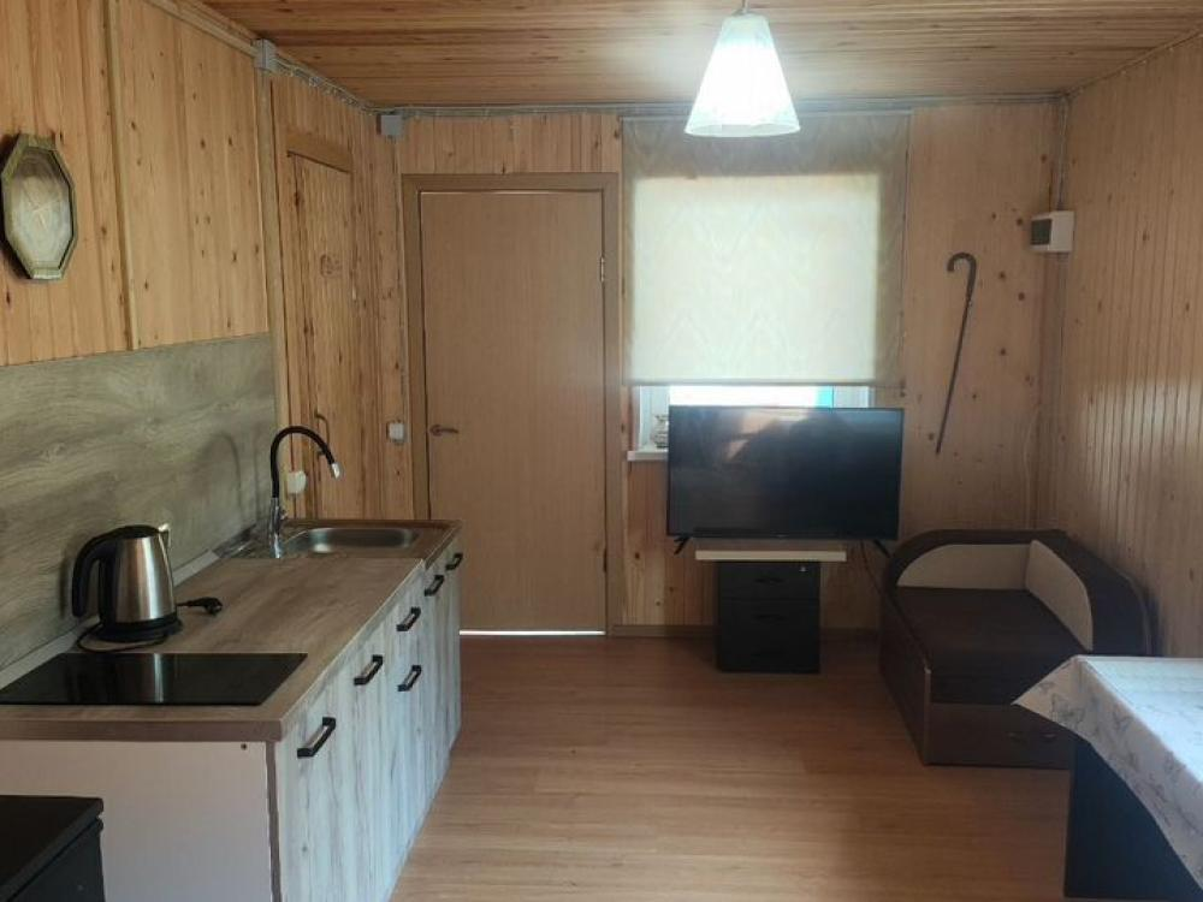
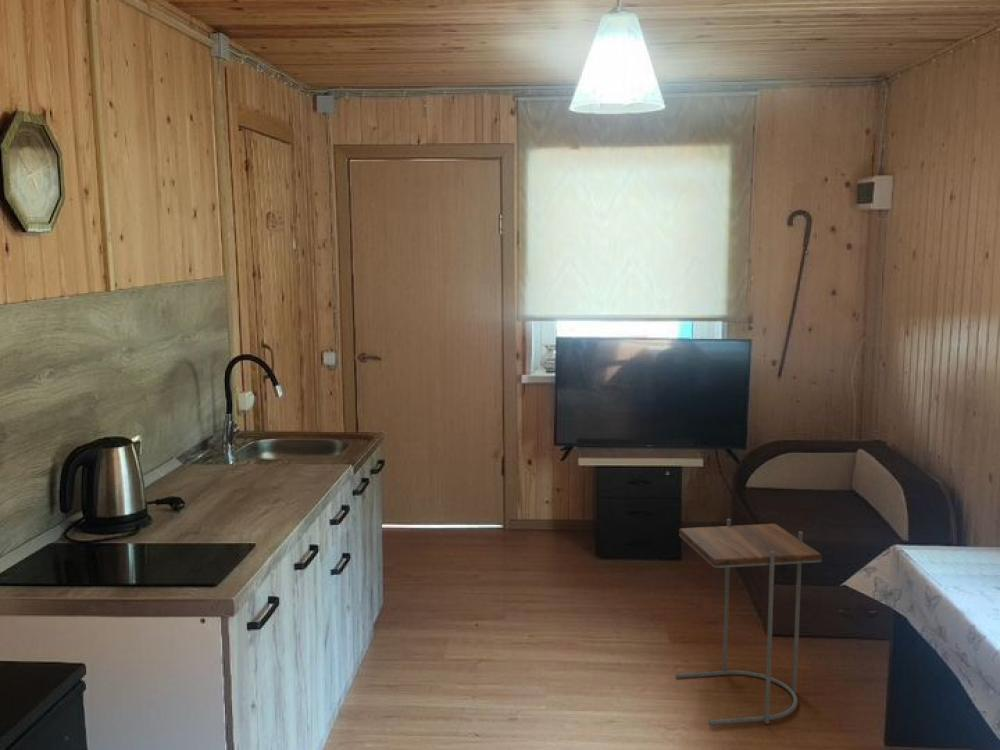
+ side table [675,518,823,726]
